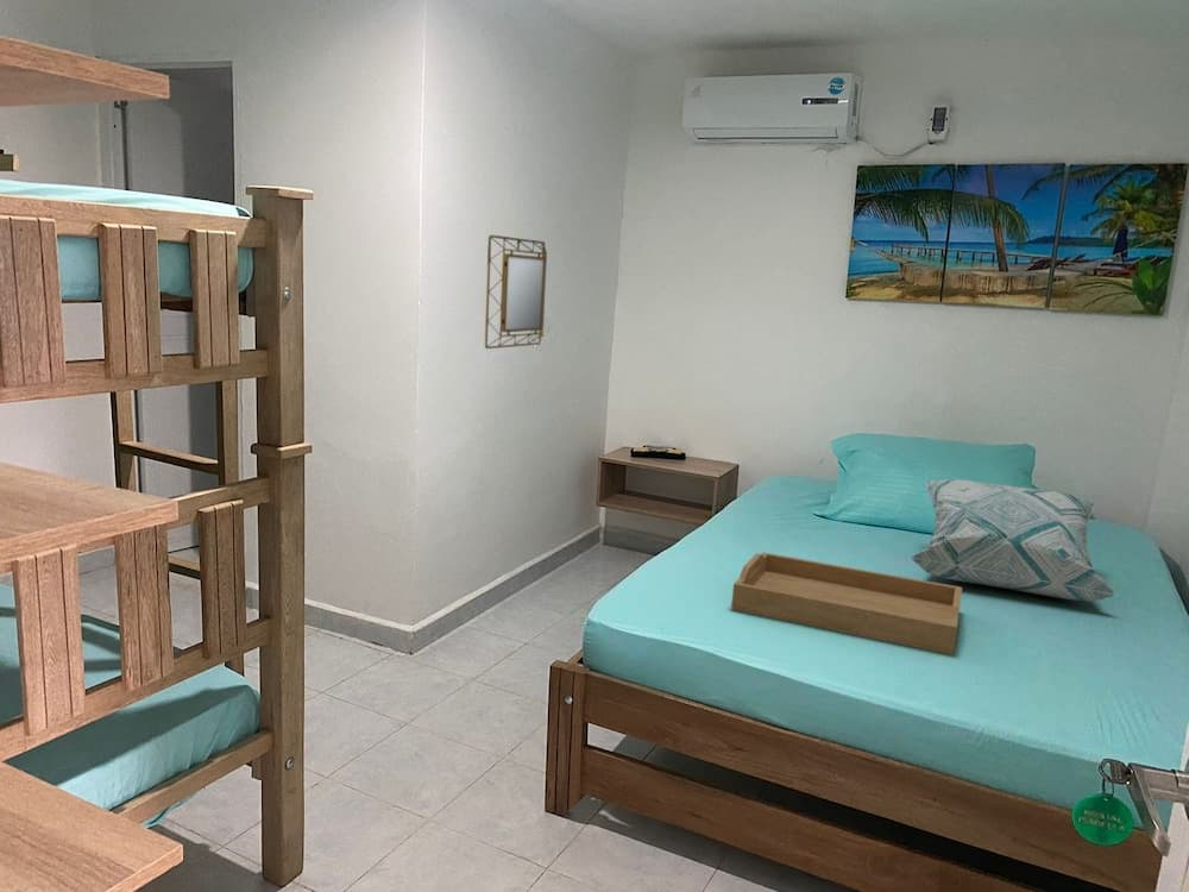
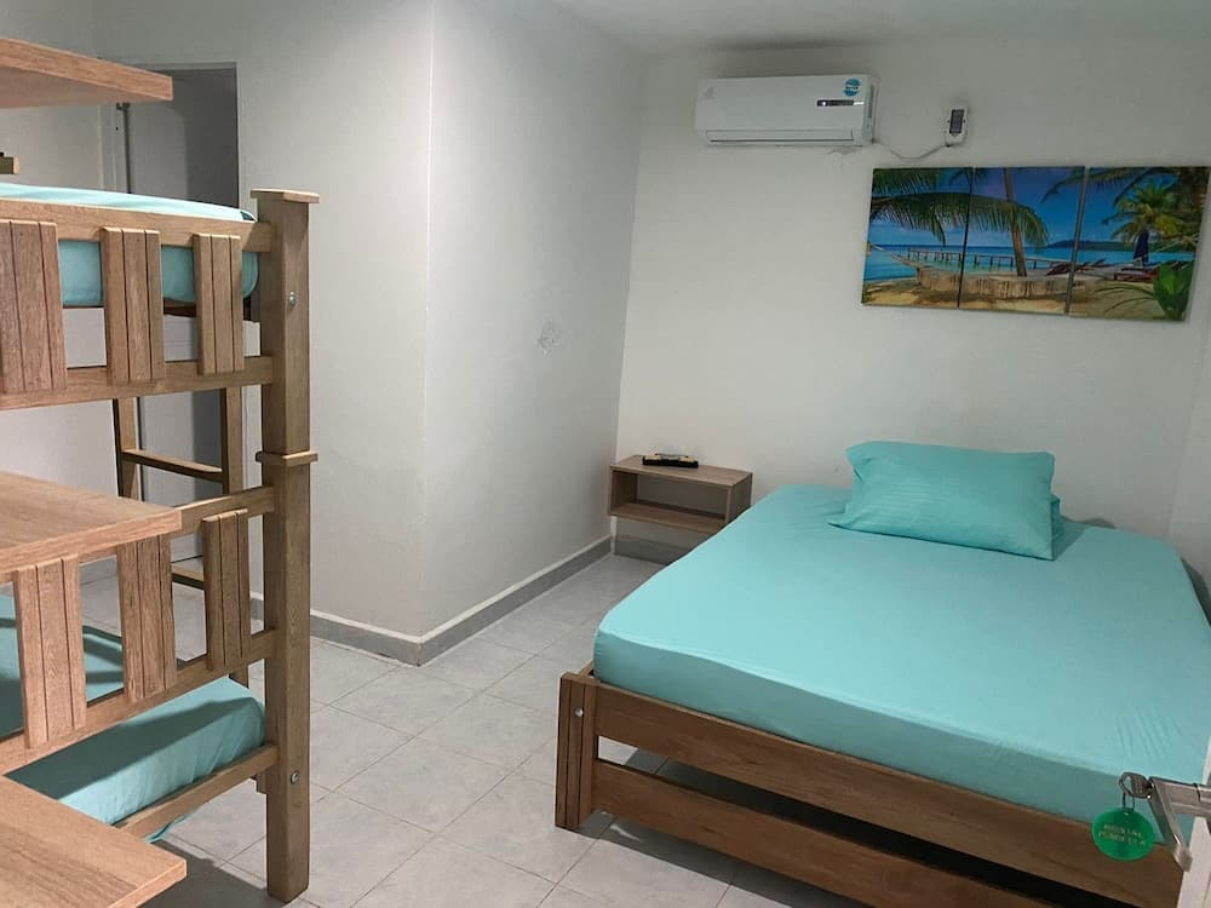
- decorative pillow [908,478,1118,602]
- home mirror [484,234,548,350]
- serving tray [730,551,963,657]
